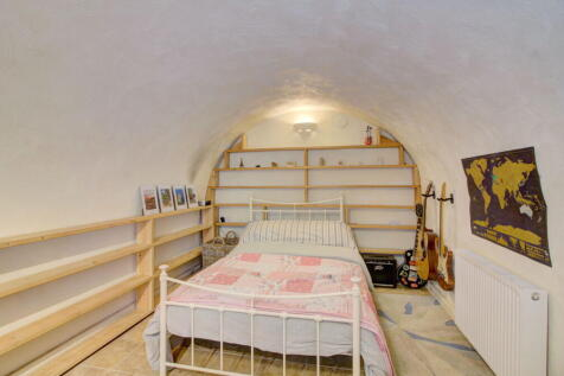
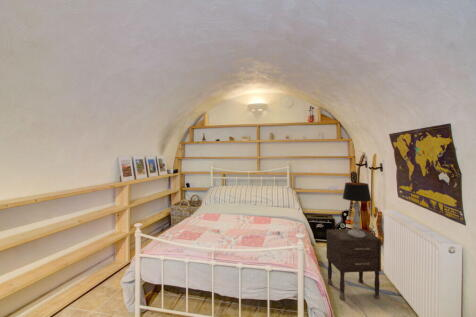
+ table lamp [342,181,372,238]
+ nightstand [326,228,382,301]
